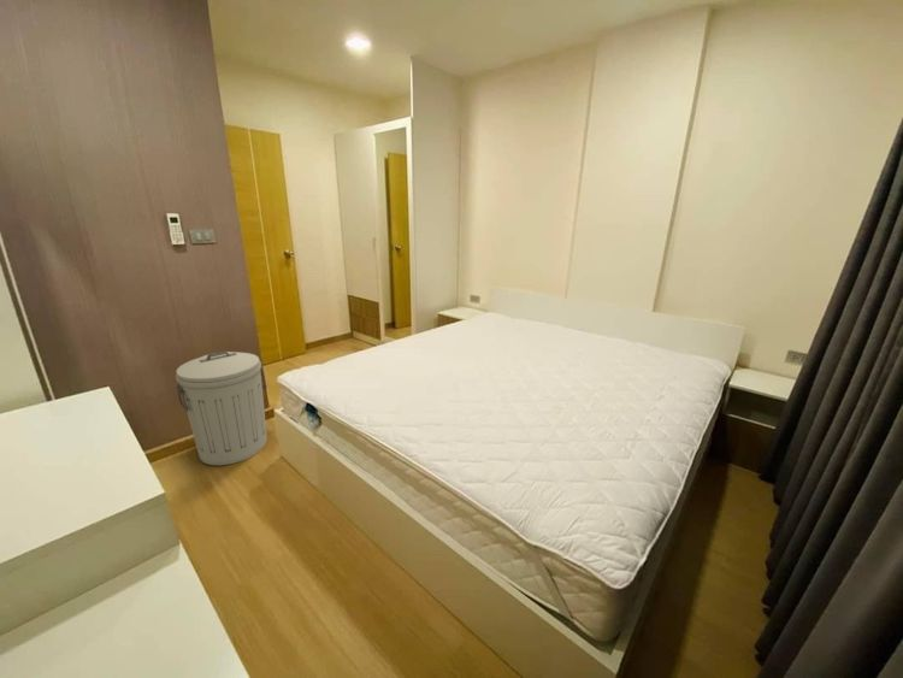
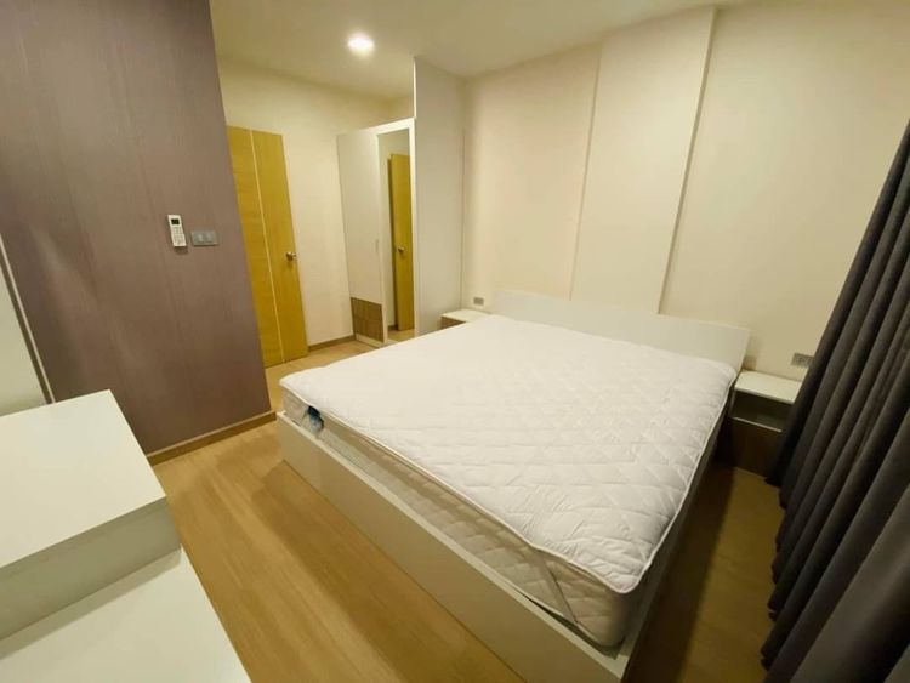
- trash can [175,350,268,466]
